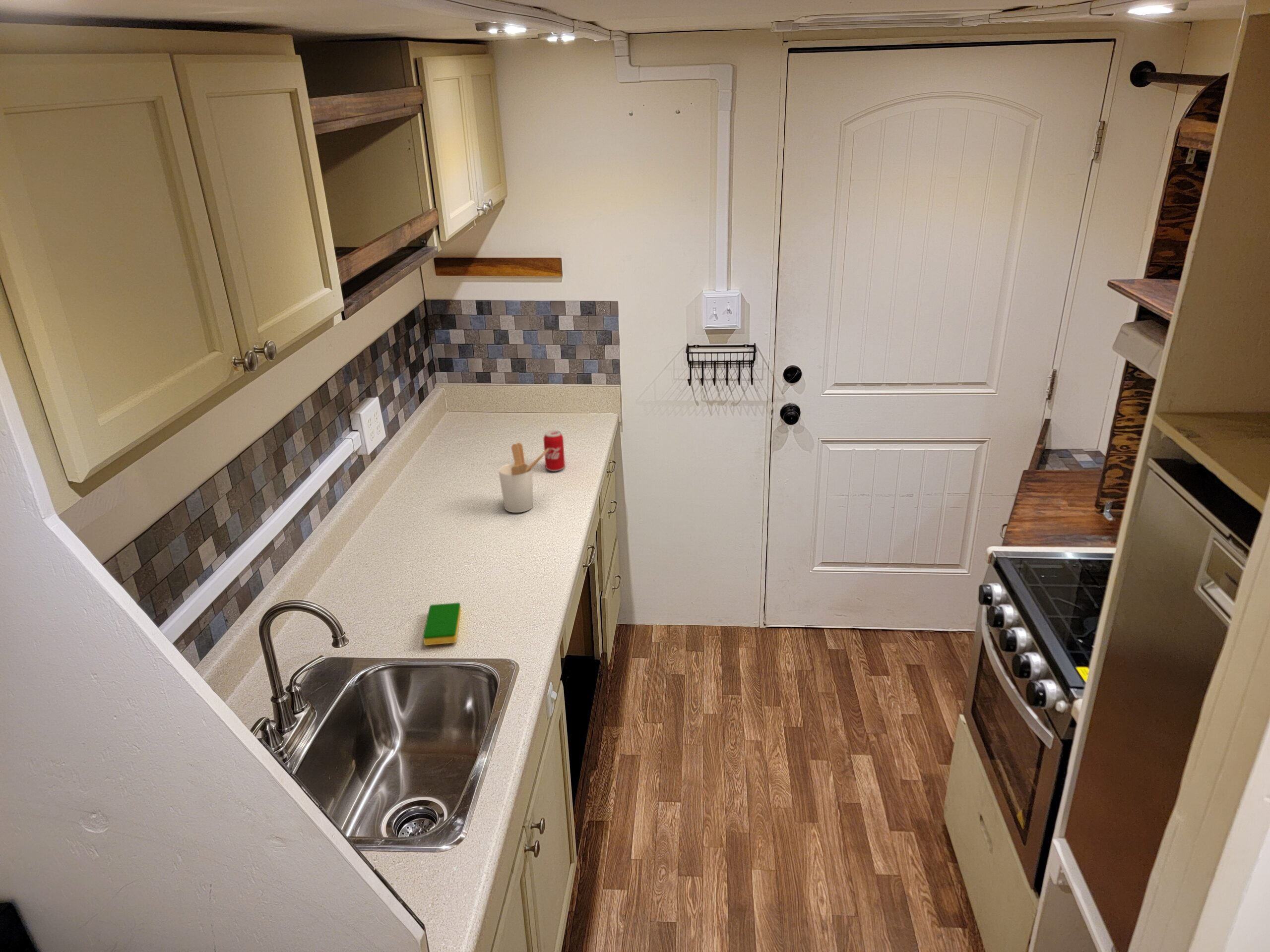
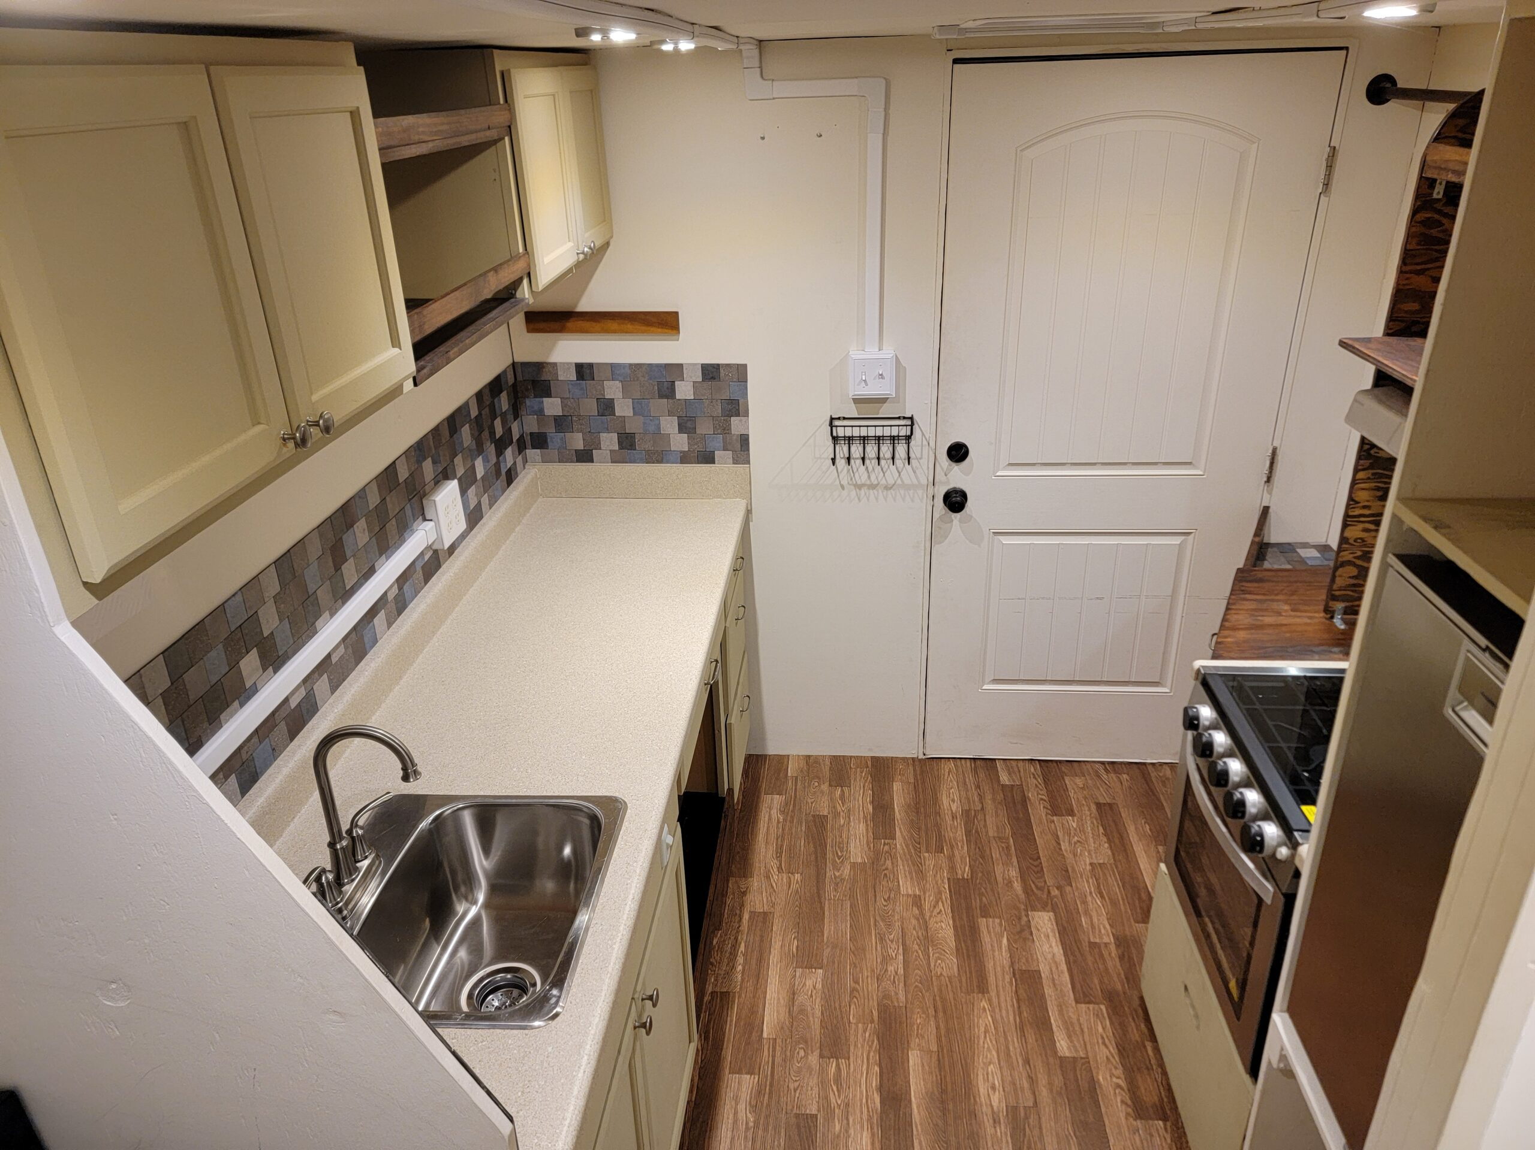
- dish sponge [423,602,461,646]
- utensil holder [498,442,549,513]
- beverage can [543,430,566,472]
